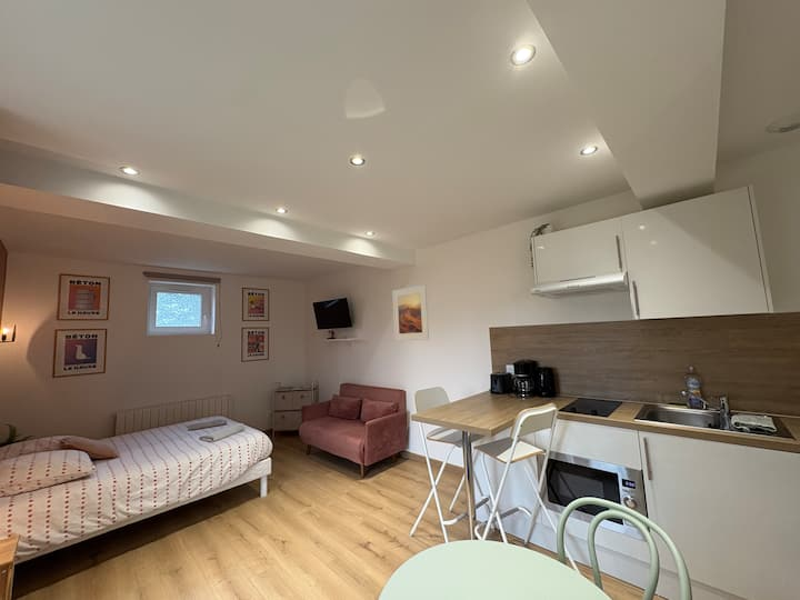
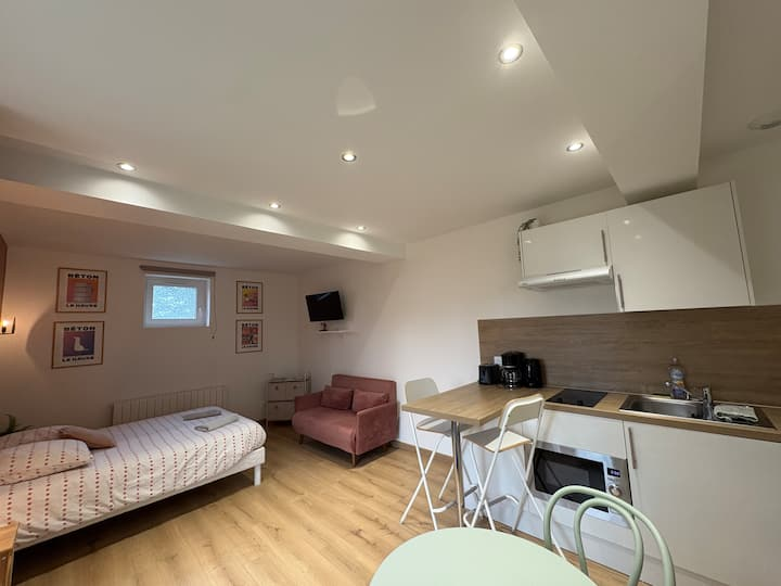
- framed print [391,283,430,341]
